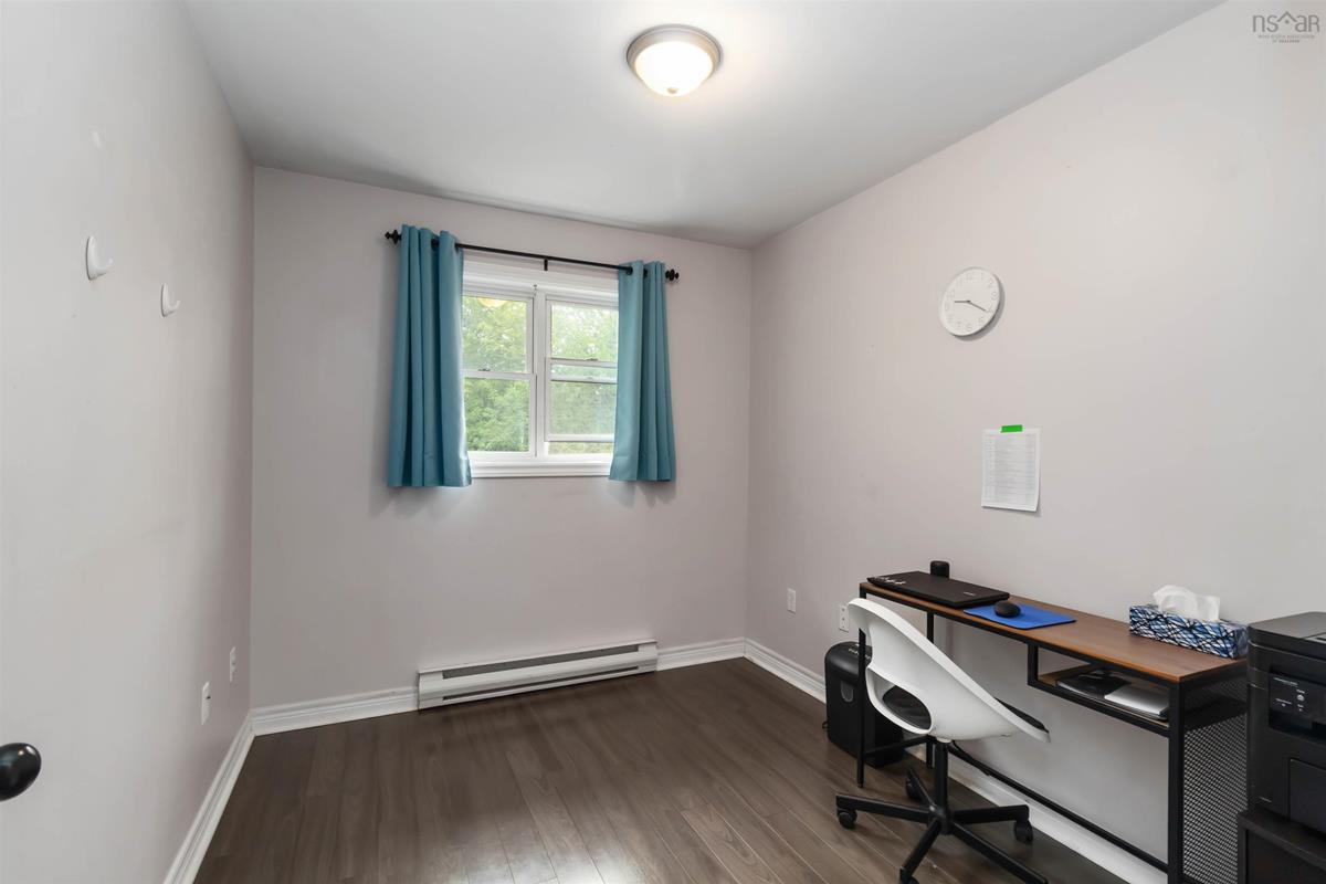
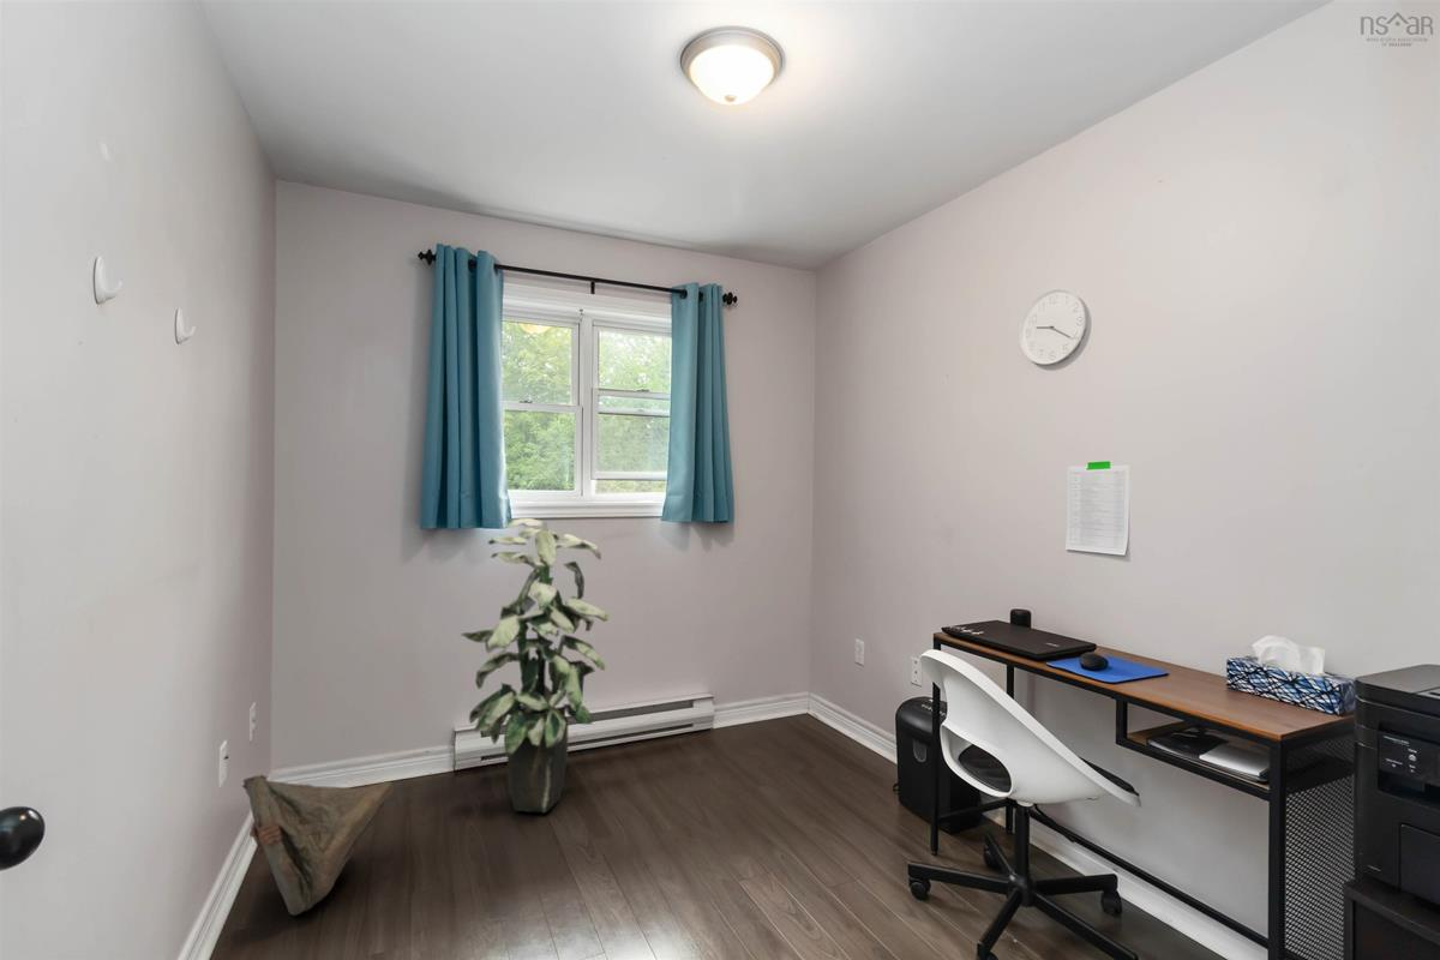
+ bag [241,774,394,917]
+ indoor plant [458,517,608,814]
